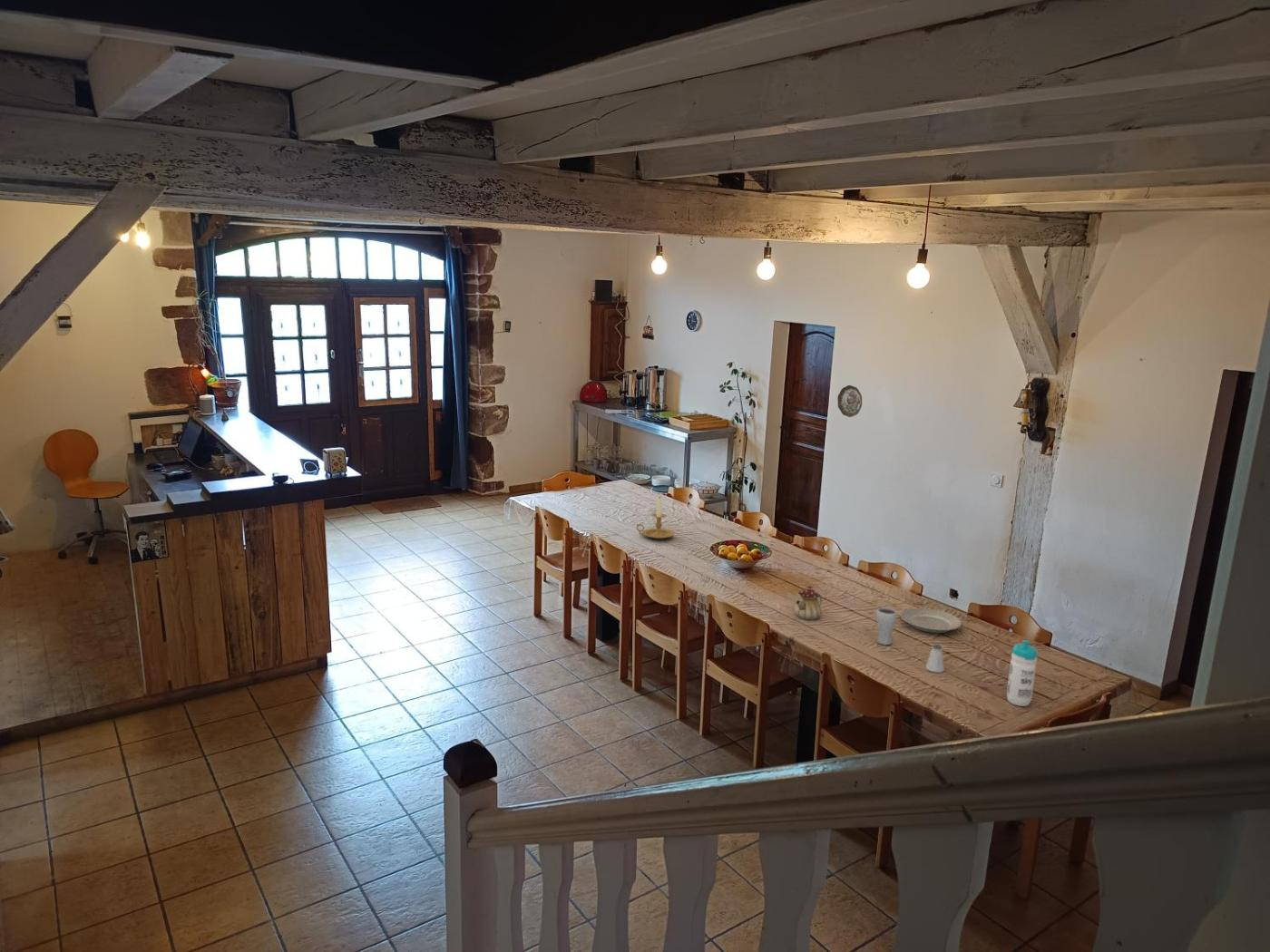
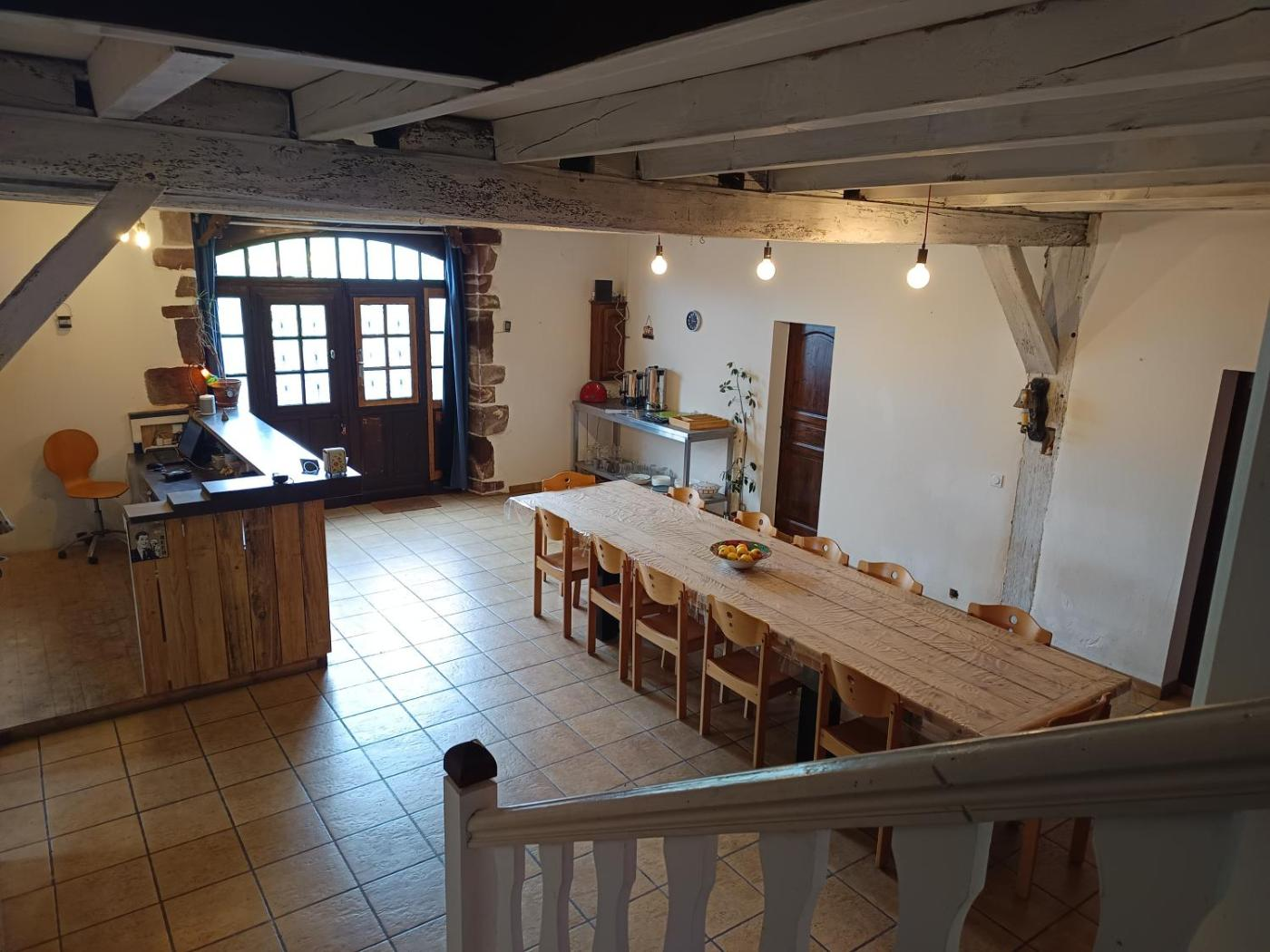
- candle holder [635,496,676,540]
- plate [900,607,962,634]
- water bottle [1006,639,1039,707]
- drinking glass [875,607,898,646]
- saltshaker [924,644,945,674]
- decorative plate [836,384,863,418]
- teapot [794,585,823,621]
